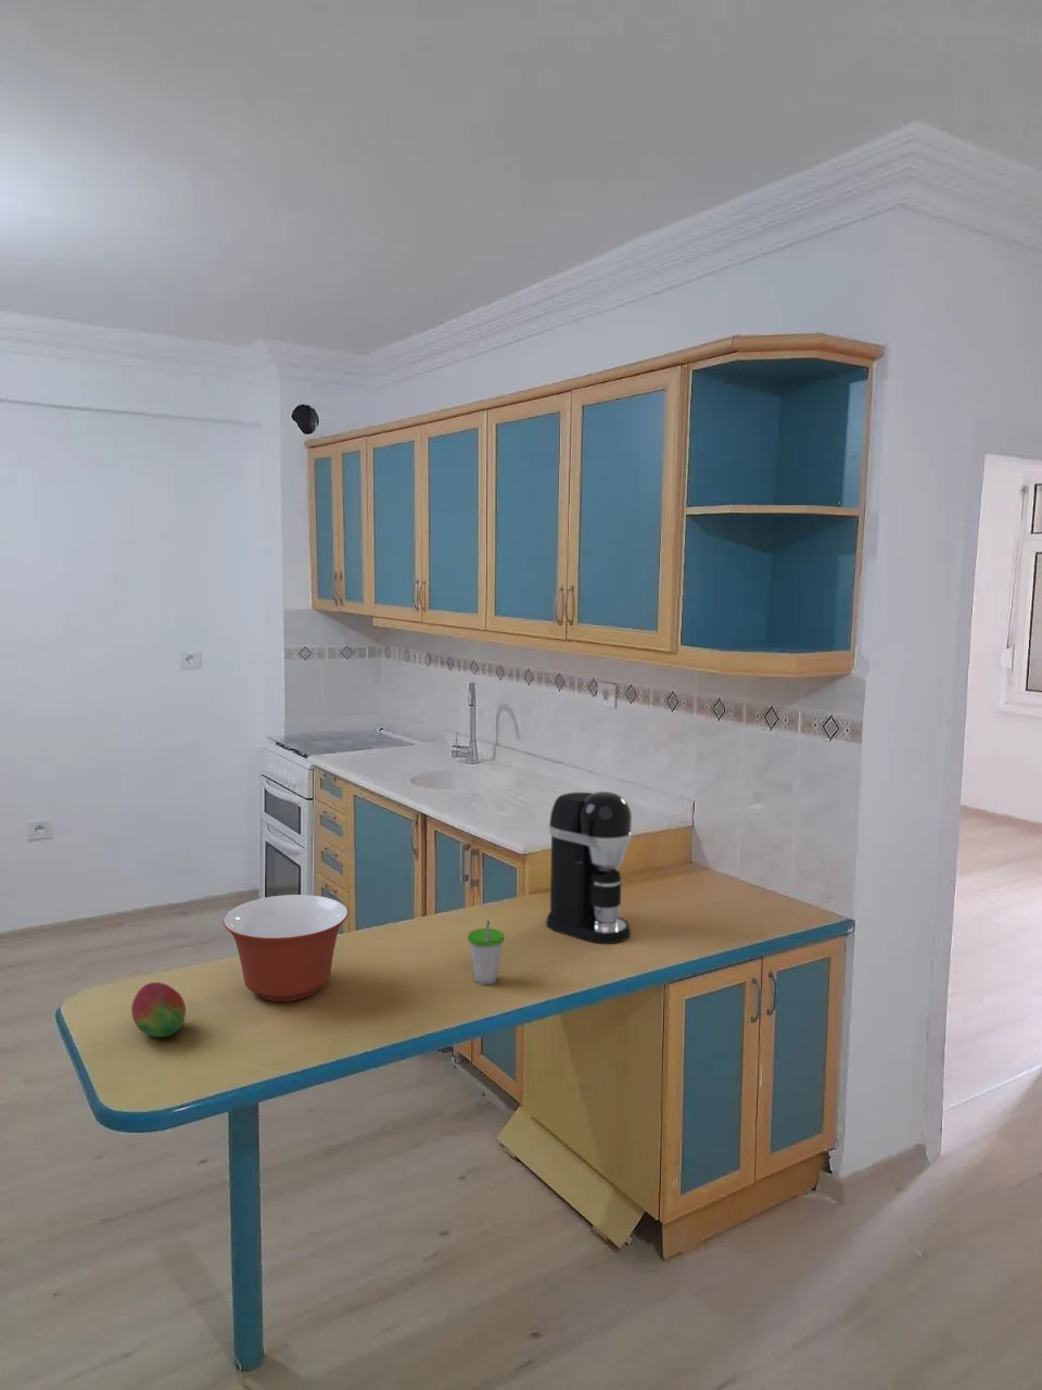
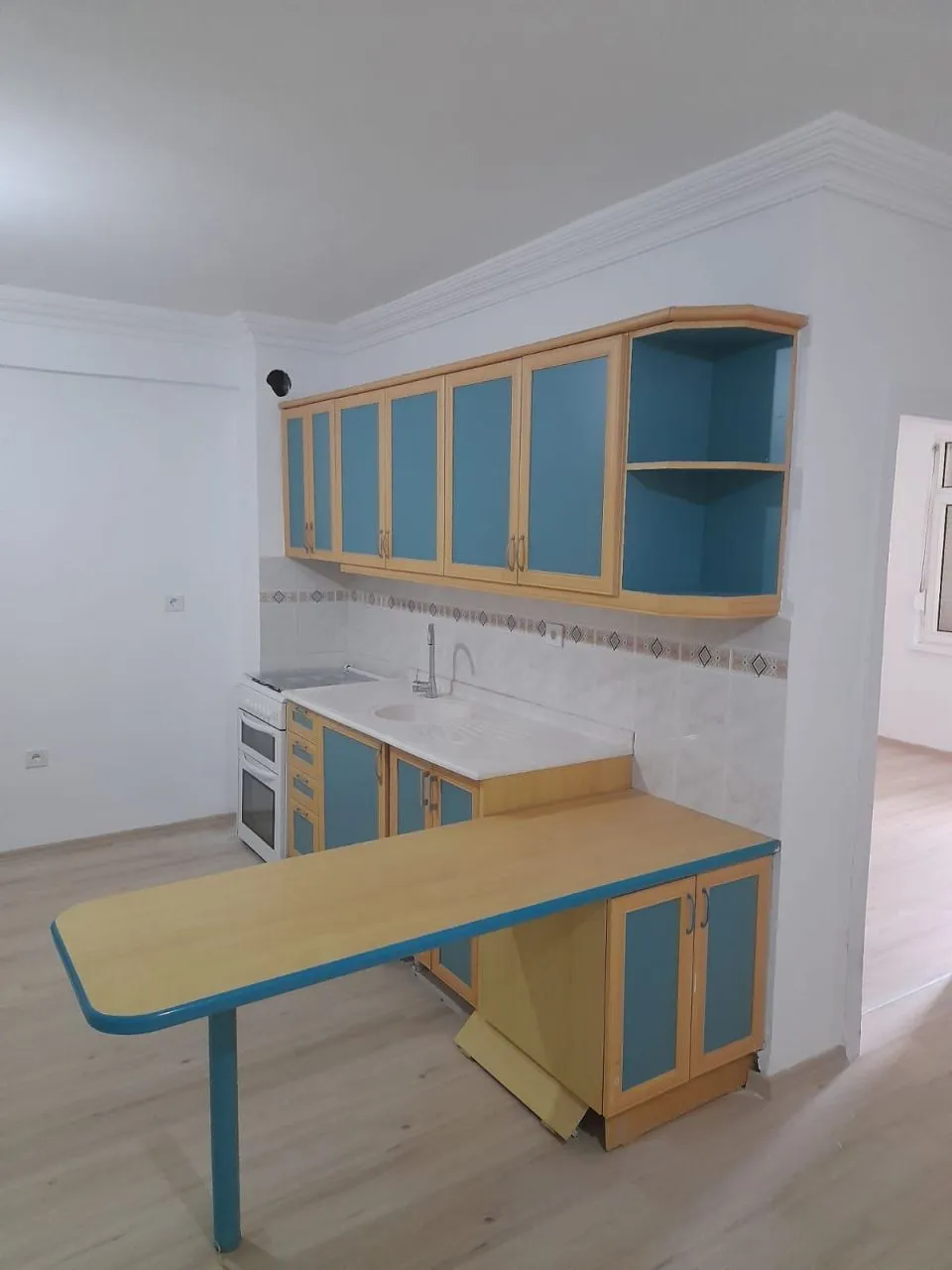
- mixing bowl [222,894,349,1003]
- fruit [130,982,187,1039]
- cup [466,919,506,987]
- coffee maker [545,790,633,945]
